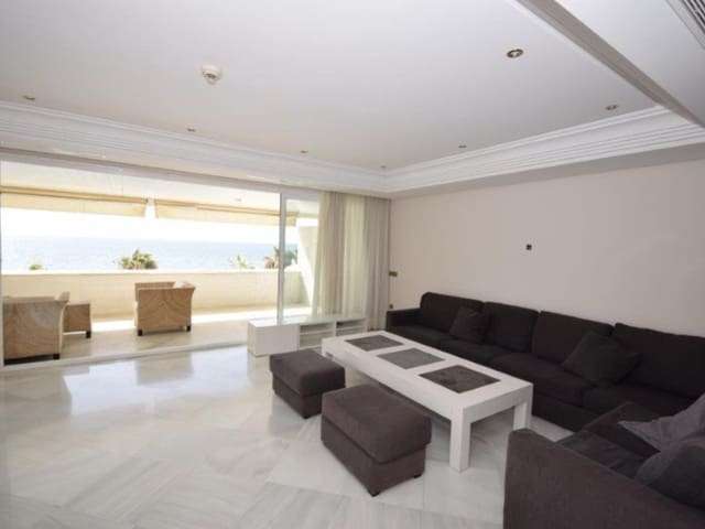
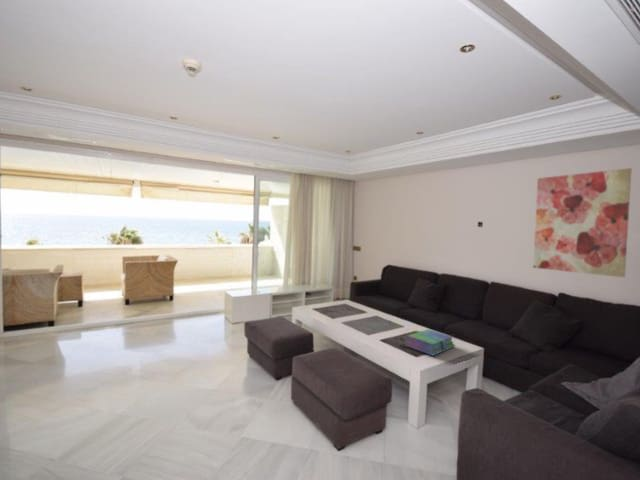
+ wall art [532,167,633,278]
+ stack of books [404,328,455,357]
